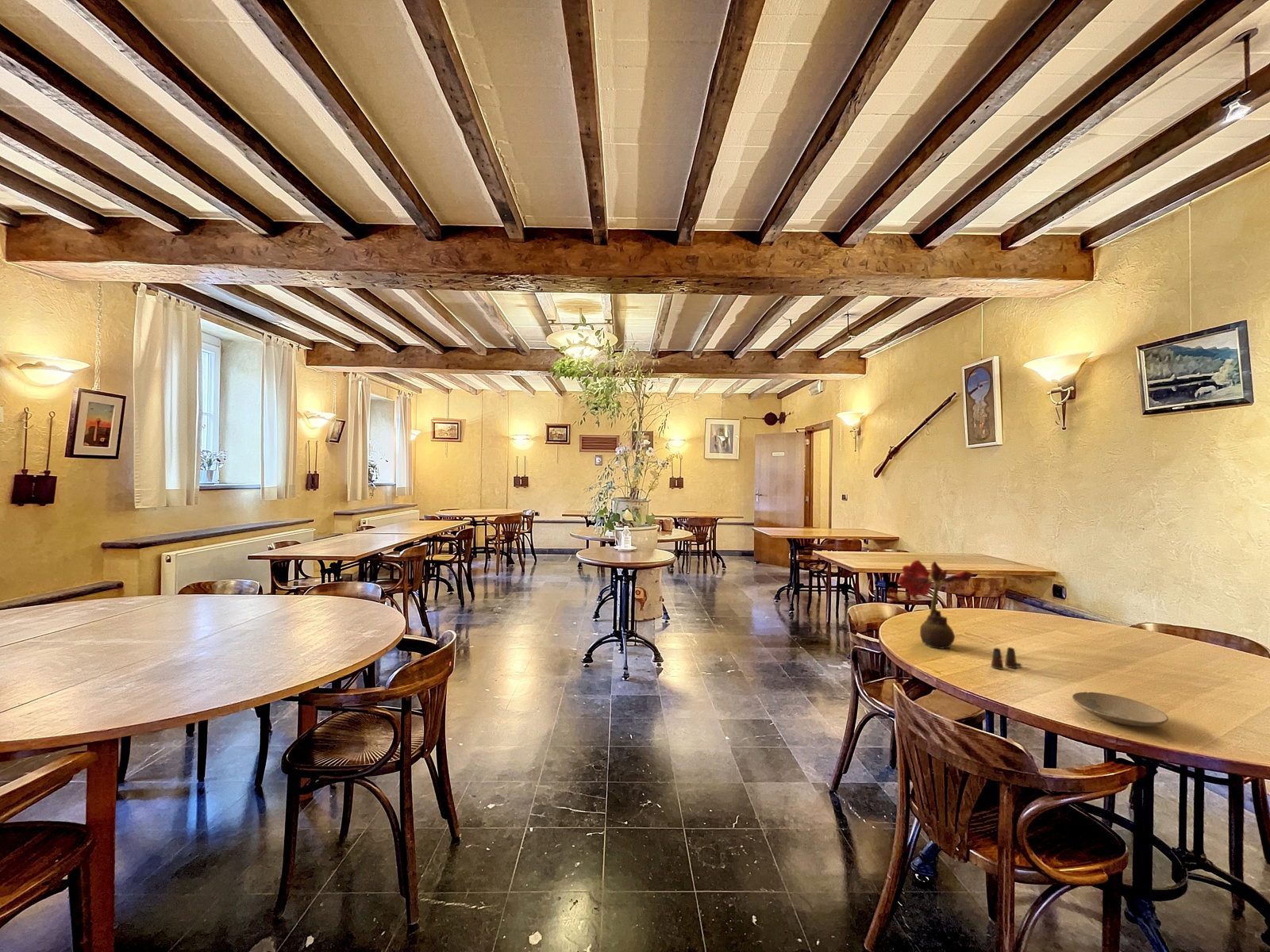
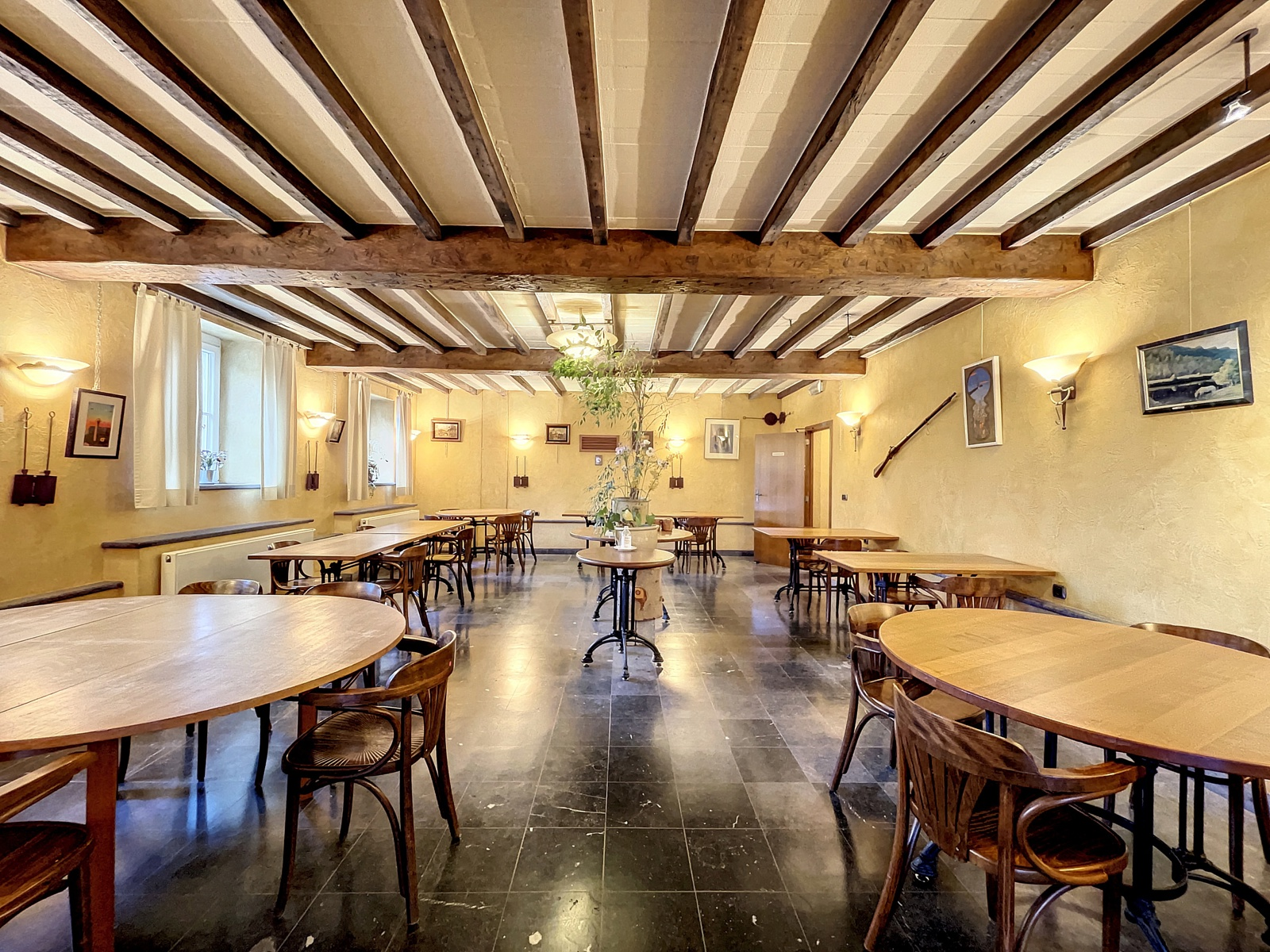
- flower [896,559,974,650]
- plate [1072,691,1169,727]
- salt shaker [991,647,1022,670]
